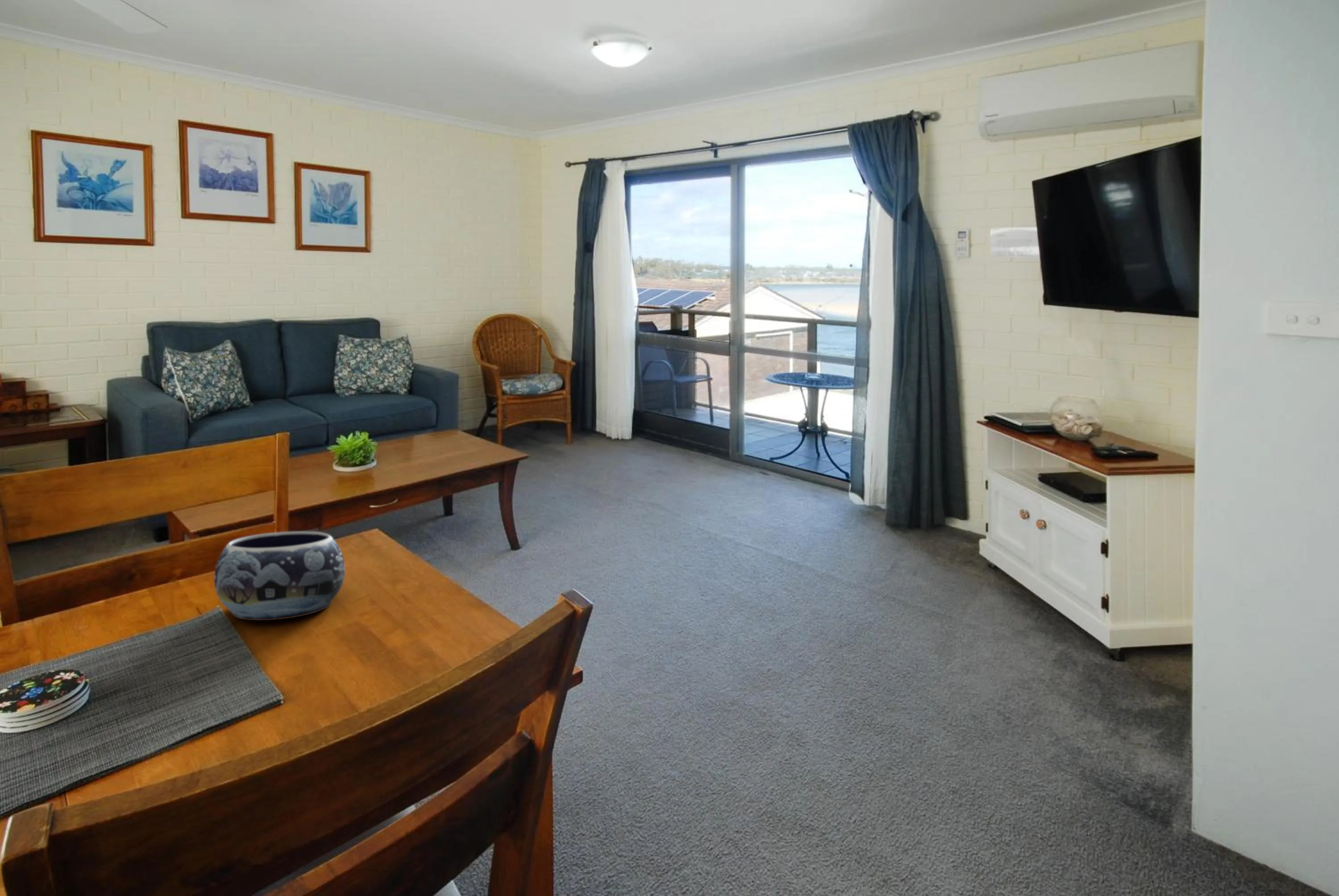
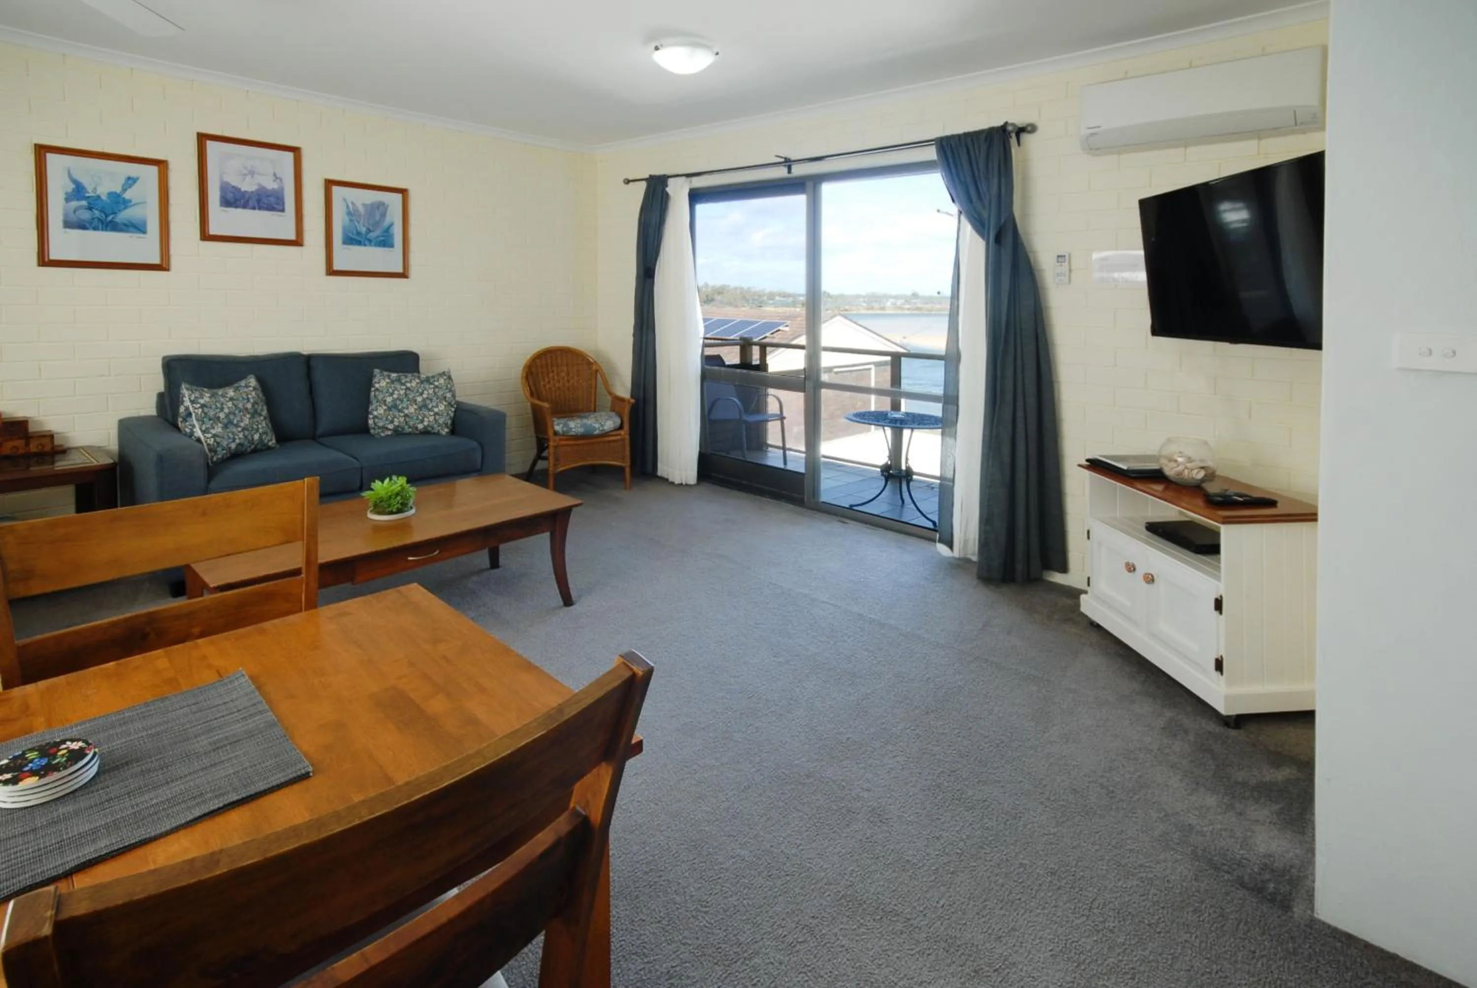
- decorative bowl [214,531,345,621]
